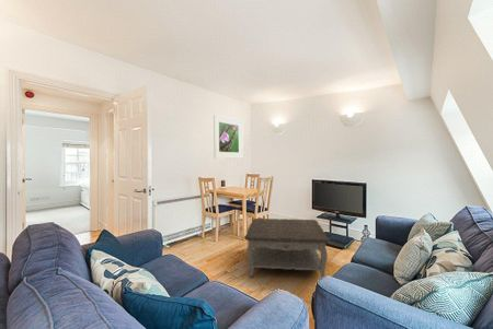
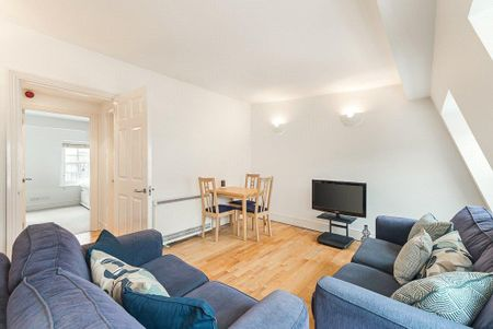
- coffee table [243,218,331,279]
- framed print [213,114,243,160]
